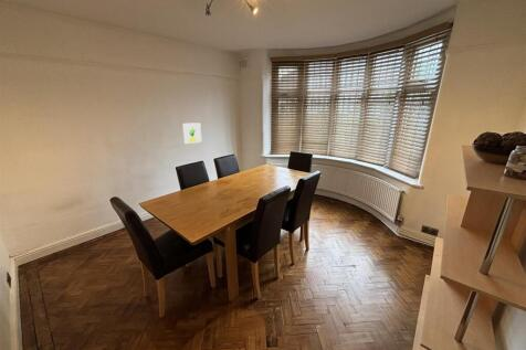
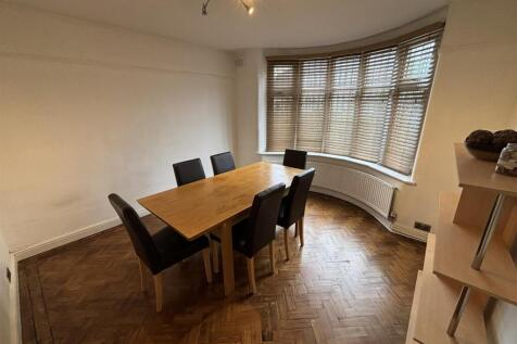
- wall art [181,121,202,145]
